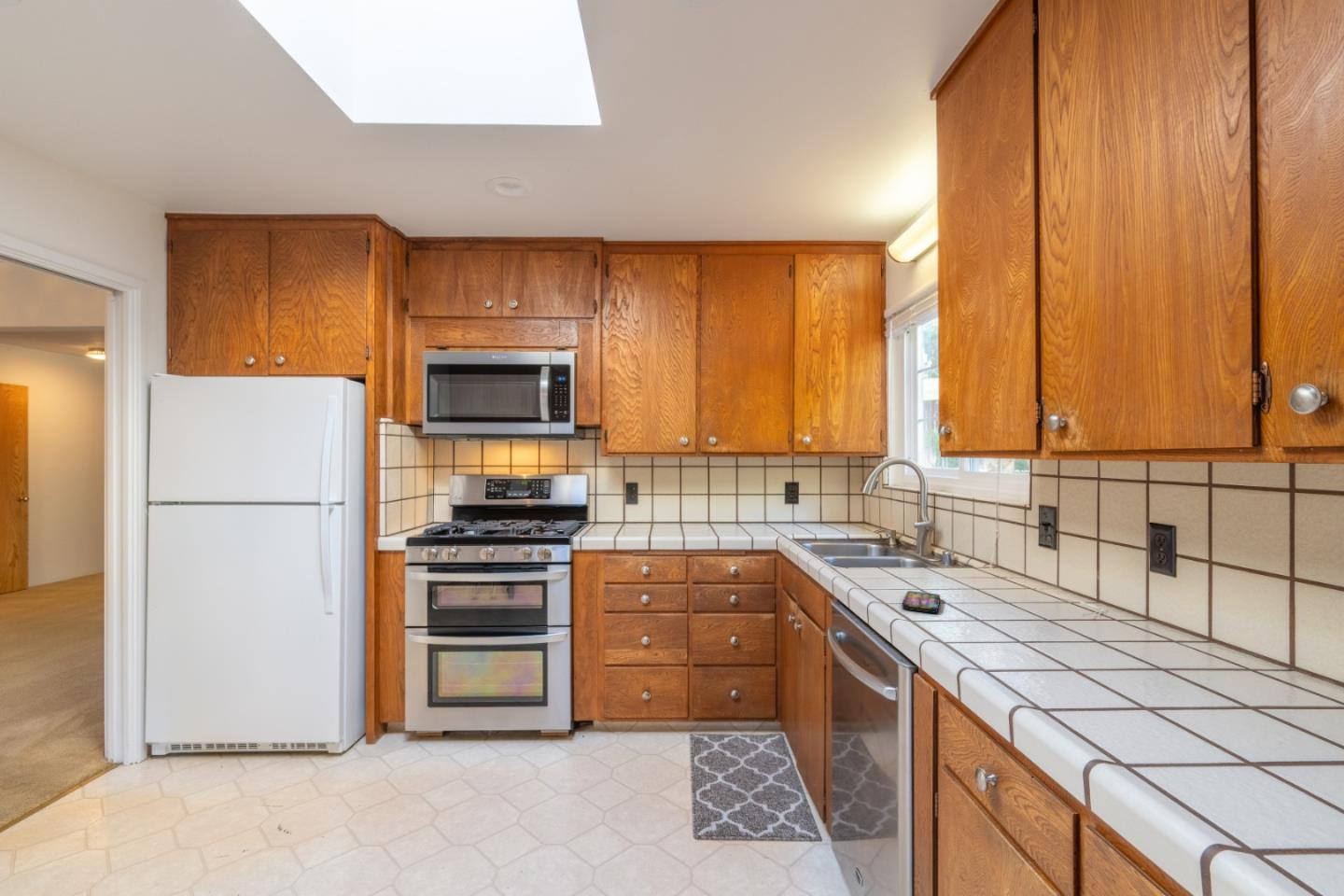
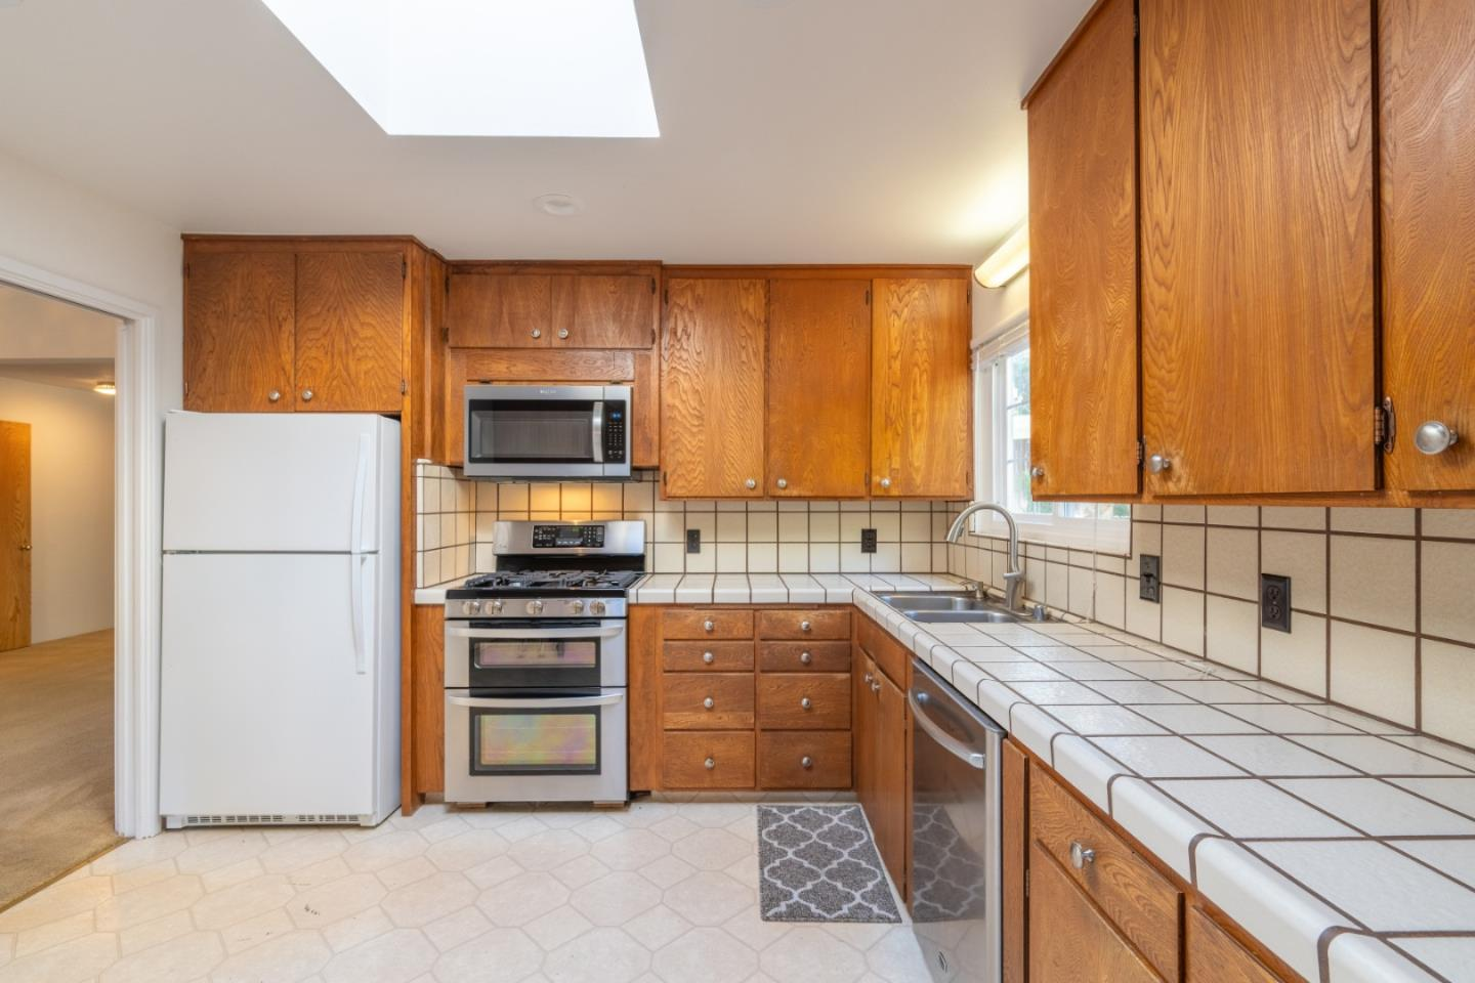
- smartphone [901,590,941,614]
